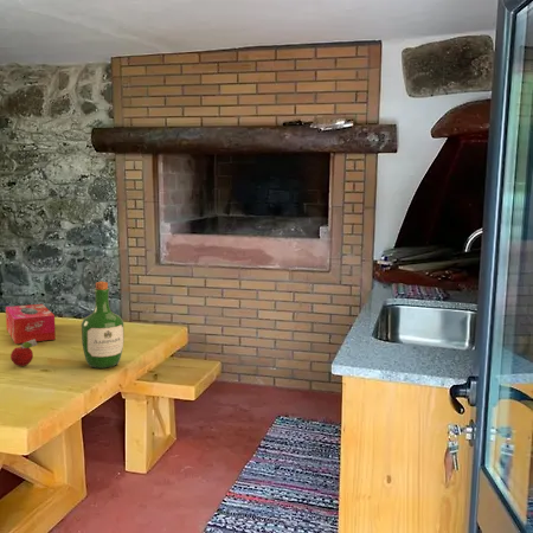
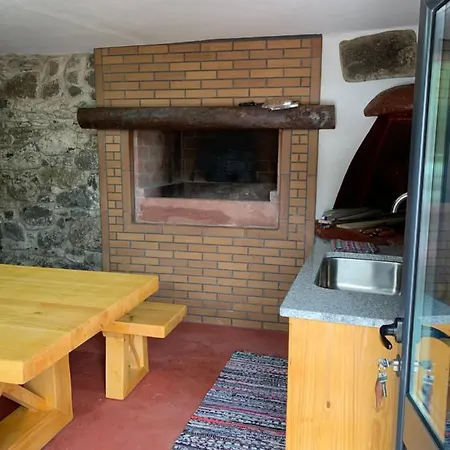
- wine bottle [81,281,124,370]
- tissue box [5,303,57,345]
- fruit [9,339,39,367]
